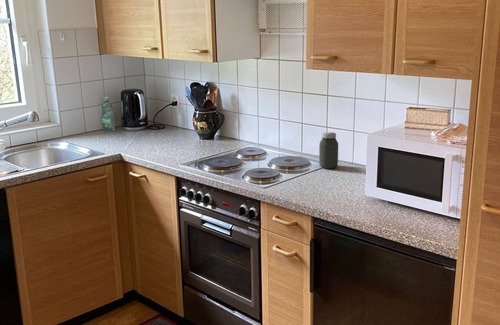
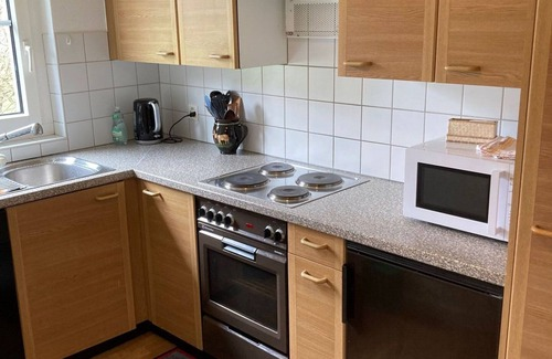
- jar [318,131,339,169]
